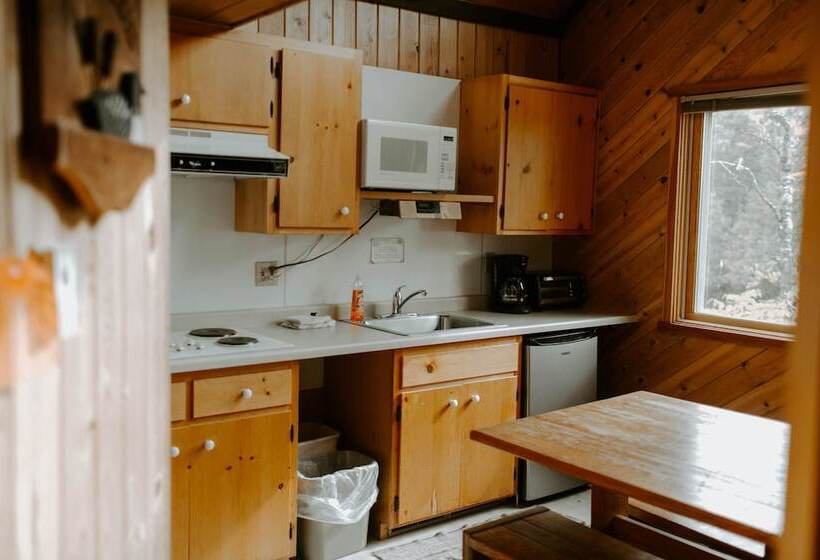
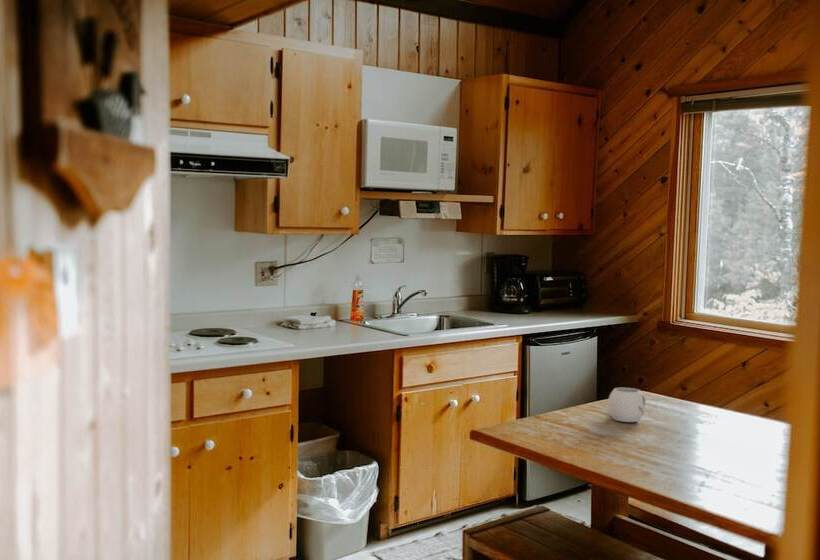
+ mug [607,387,646,423]
